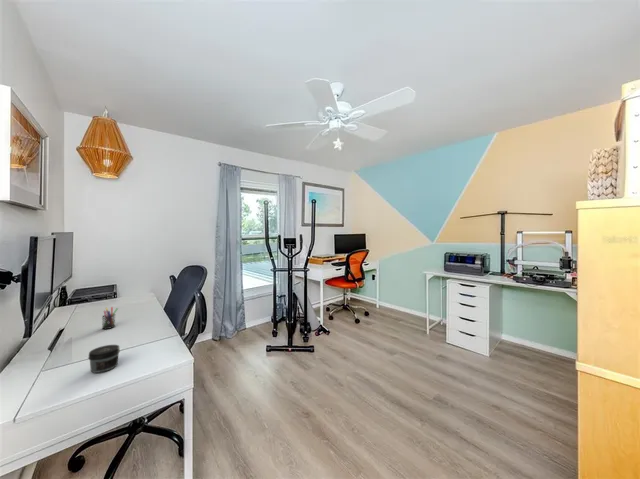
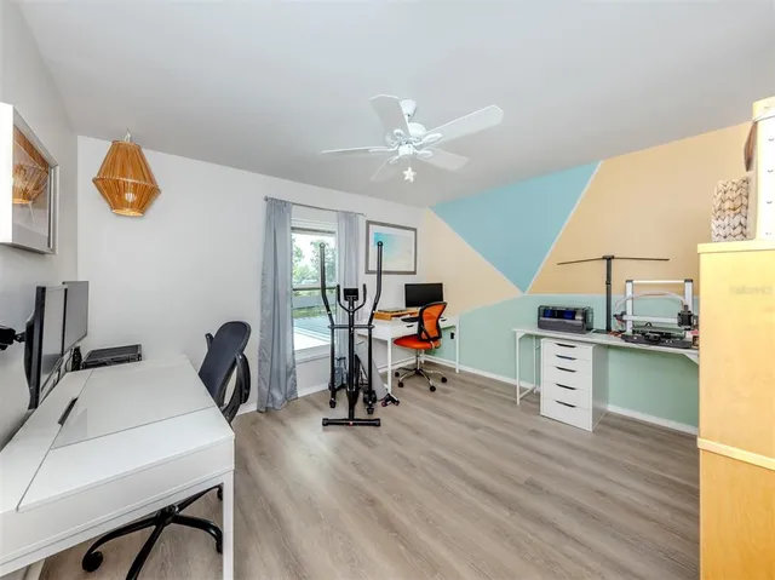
- pen holder [101,306,119,330]
- jar [87,344,121,374]
